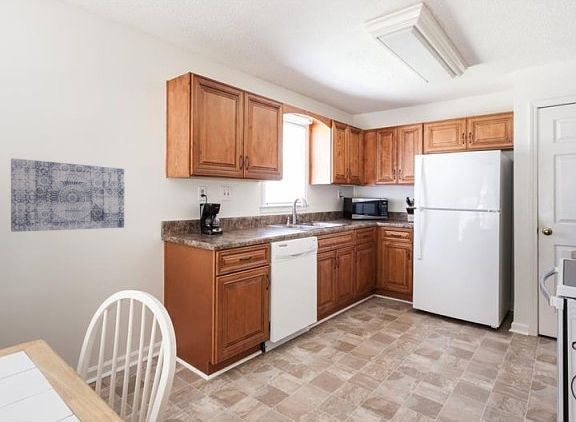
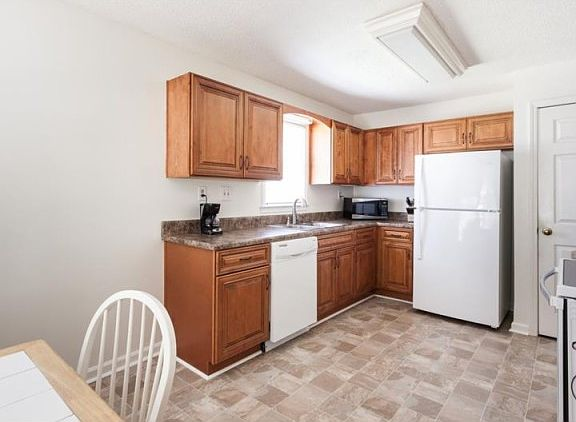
- wall art [10,157,125,233]
